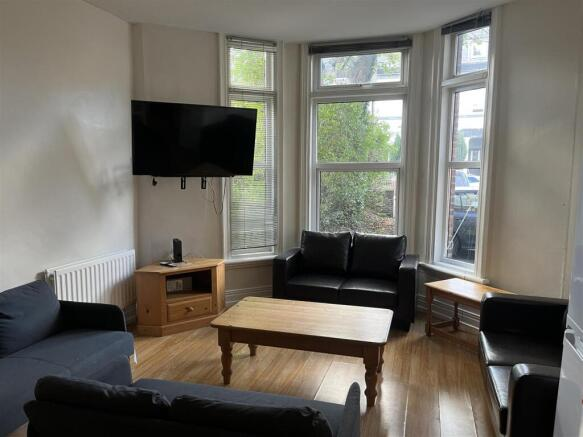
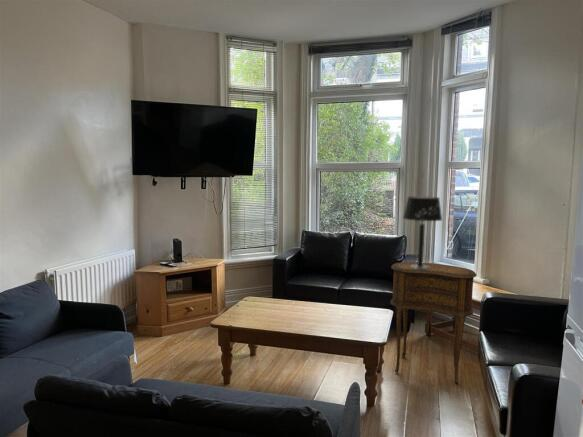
+ table lamp [402,195,443,269]
+ side table [389,261,478,384]
